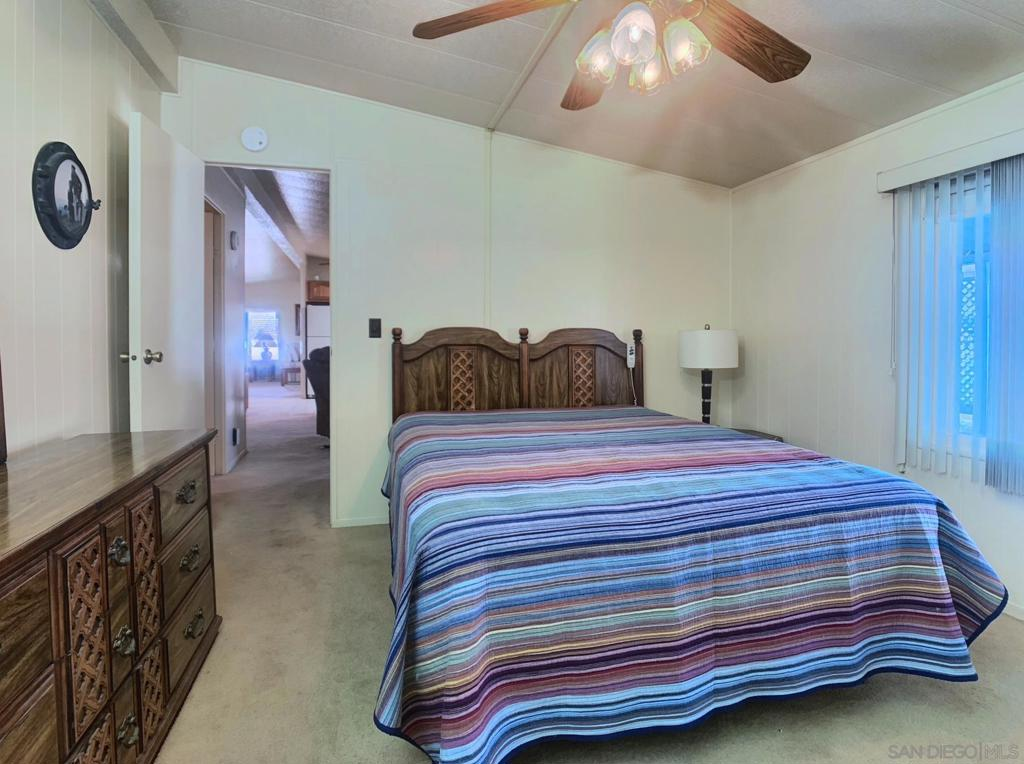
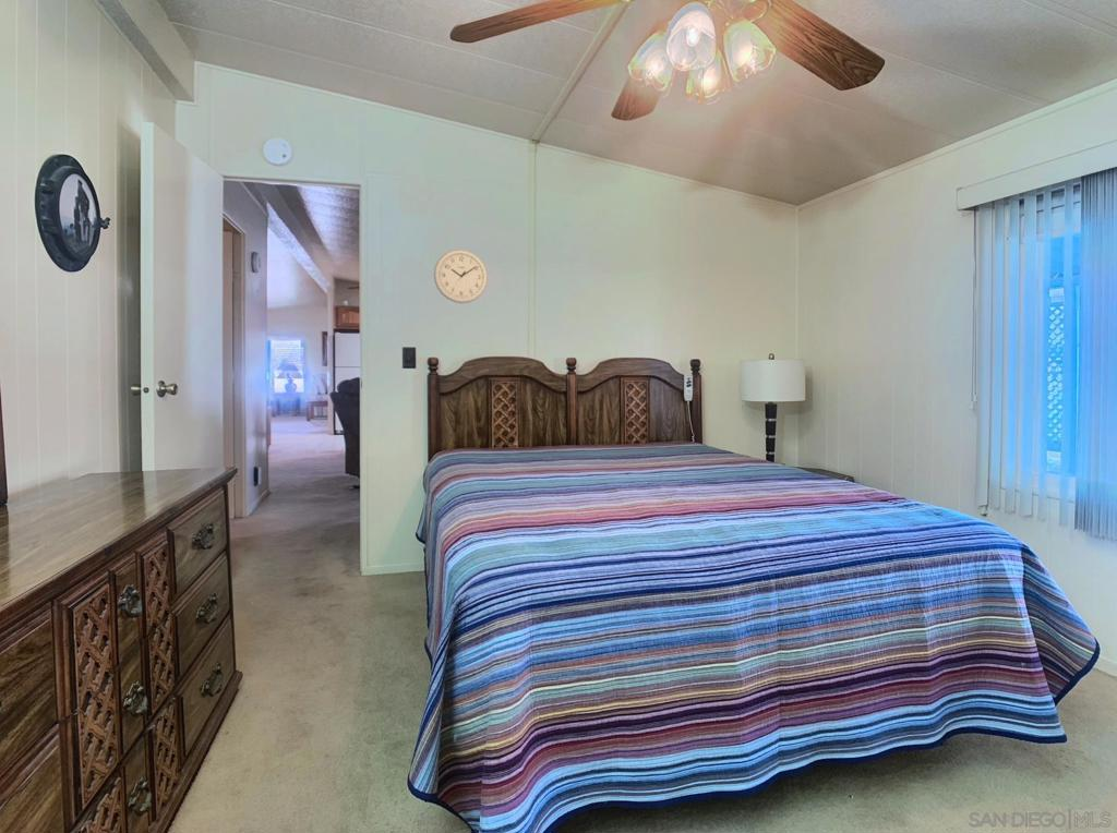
+ wall clock [433,249,489,304]
